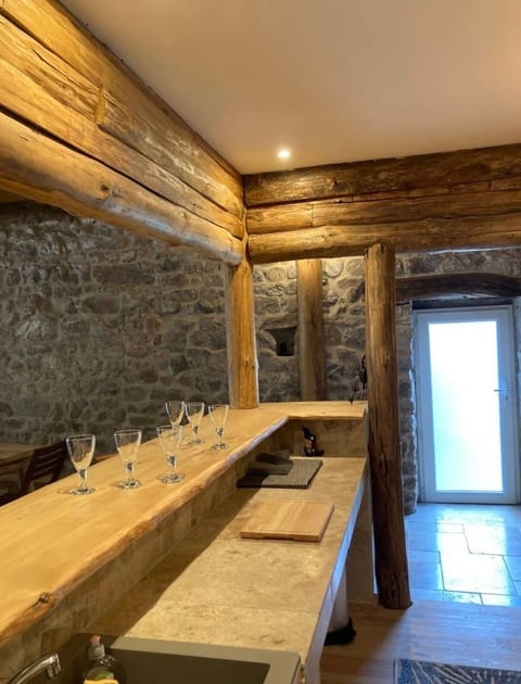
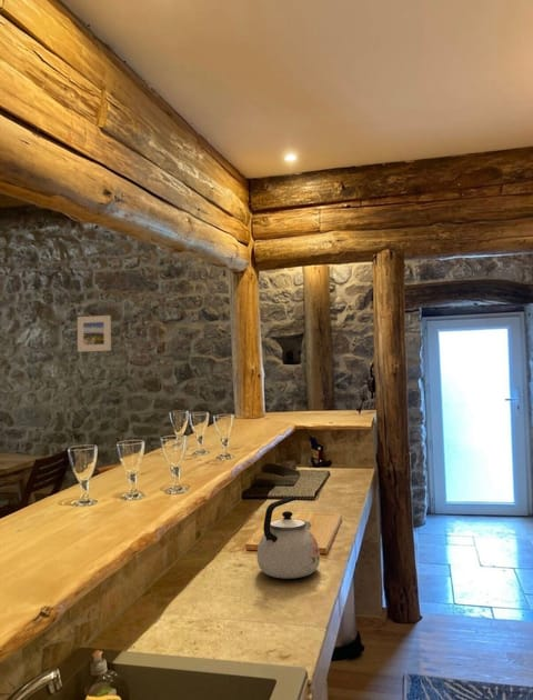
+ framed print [77,314,112,352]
+ kettle [257,496,321,580]
